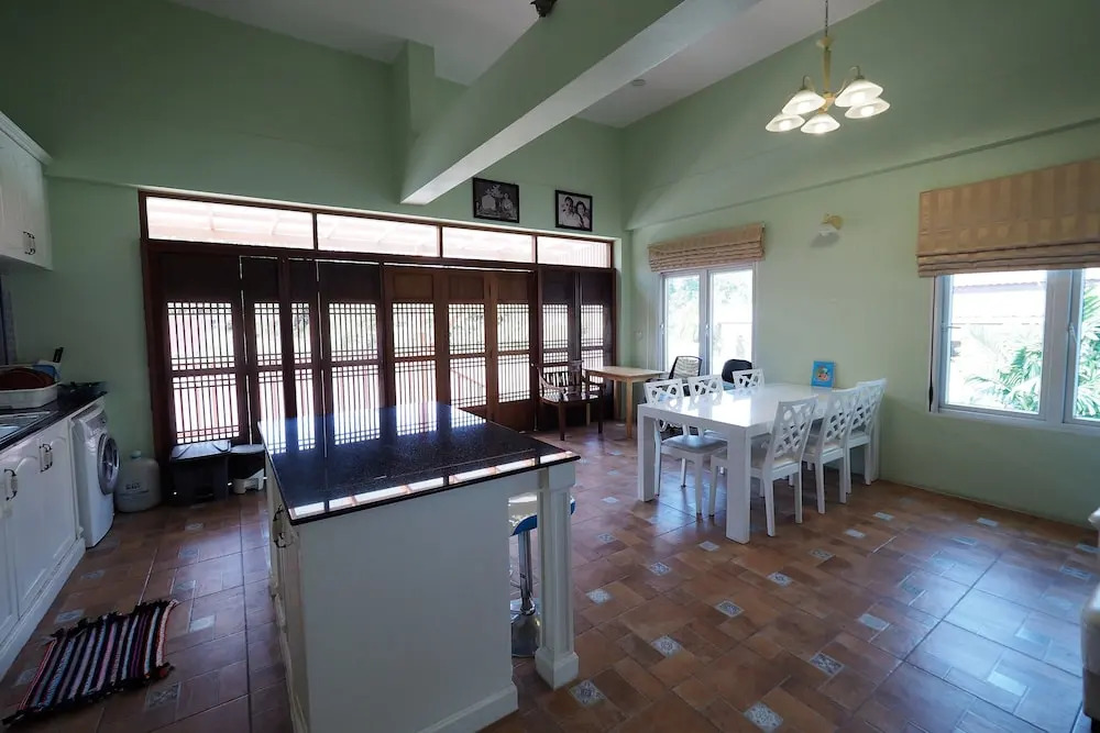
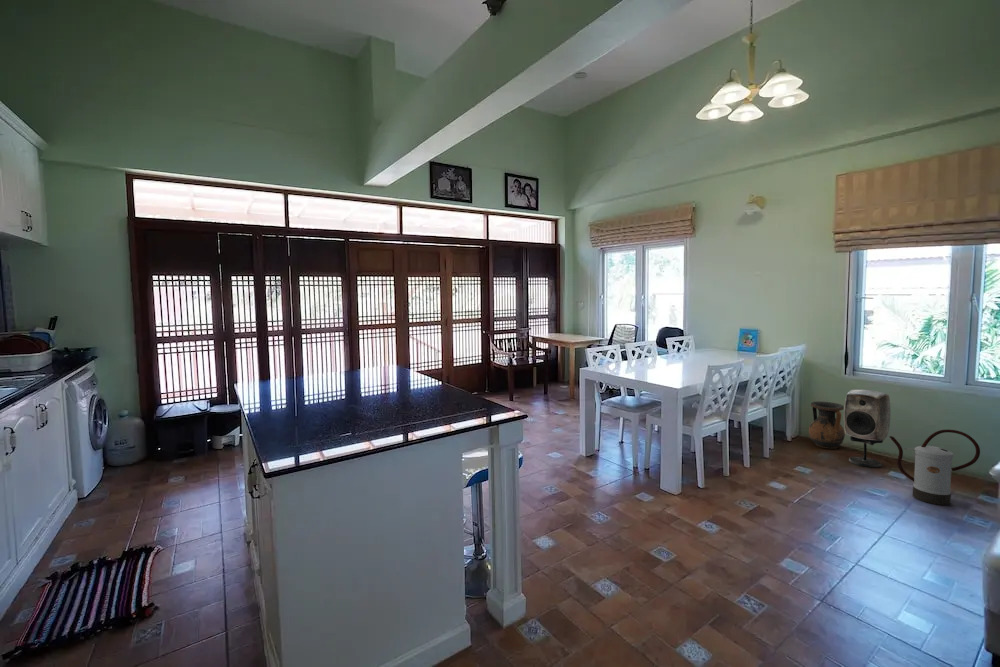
+ vase [808,401,846,450]
+ watering can [888,429,981,506]
+ speaker [843,389,892,469]
